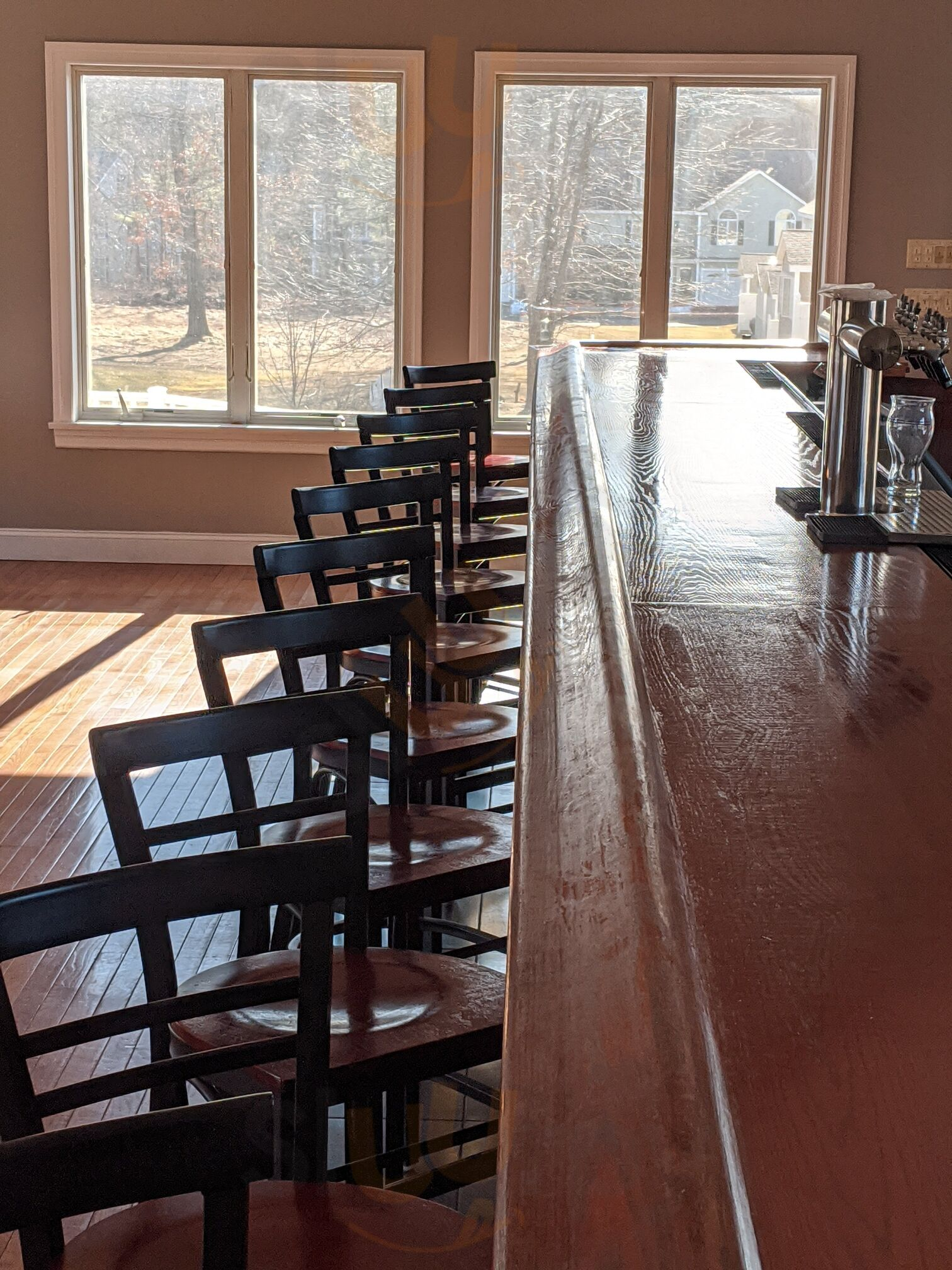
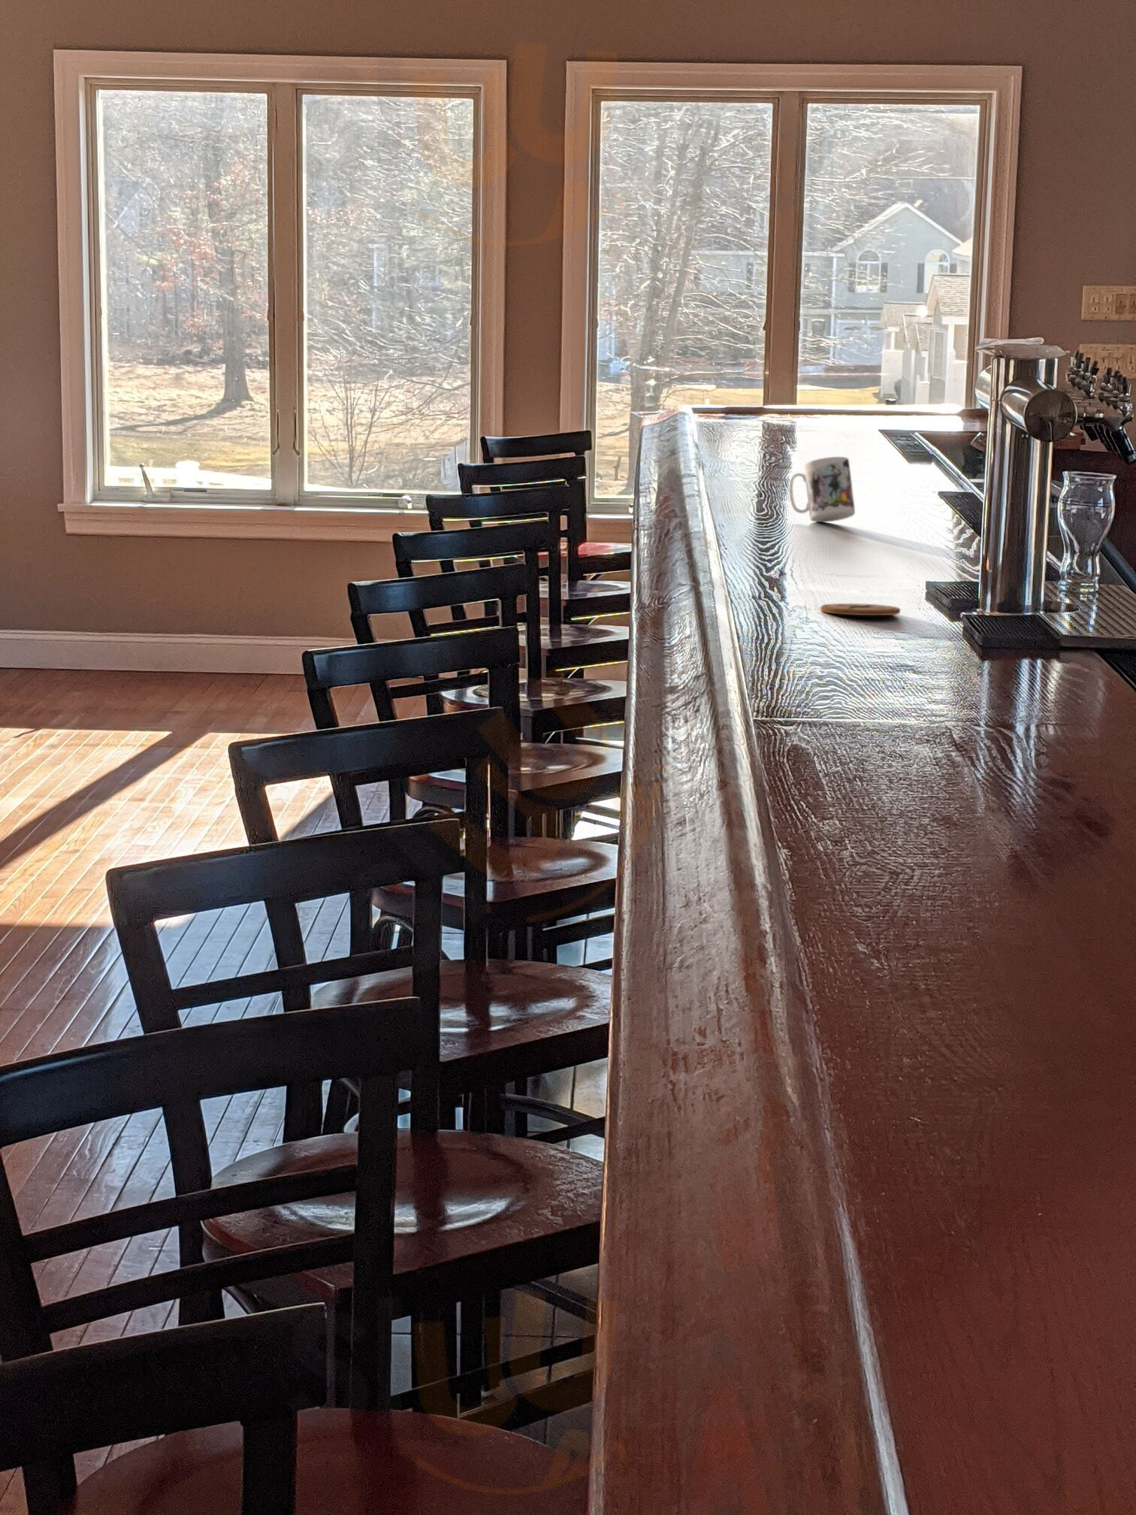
+ coaster [820,602,901,617]
+ mug [788,456,856,522]
